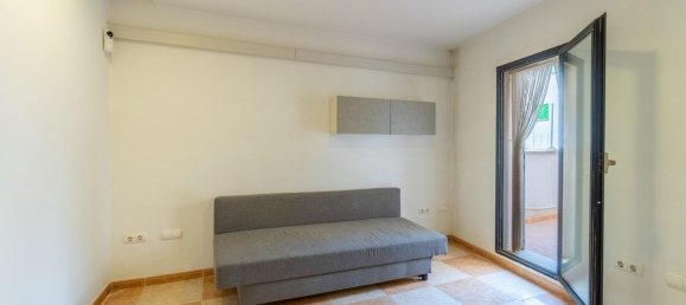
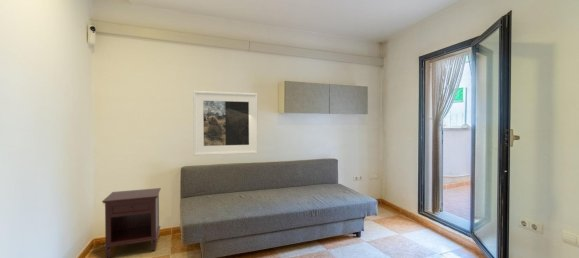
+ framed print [192,90,259,157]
+ nightstand [101,187,162,258]
